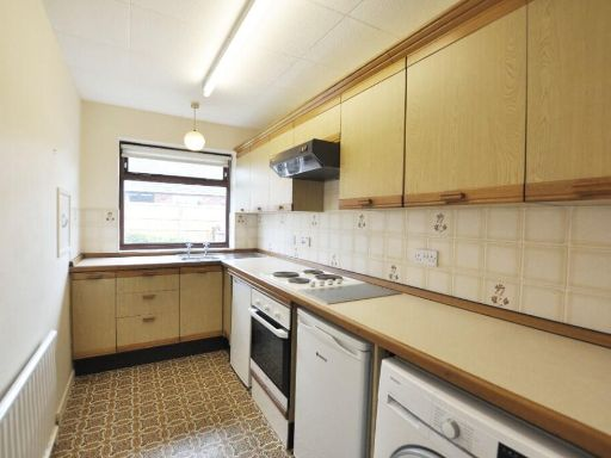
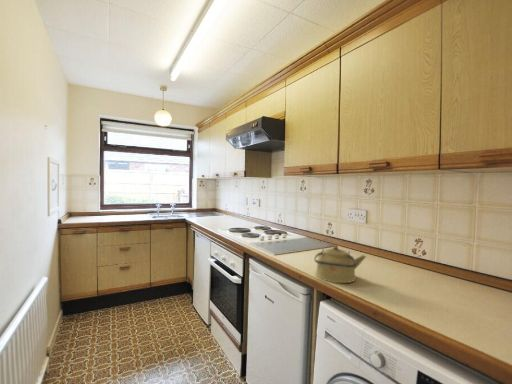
+ kettle [313,245,367,284]
